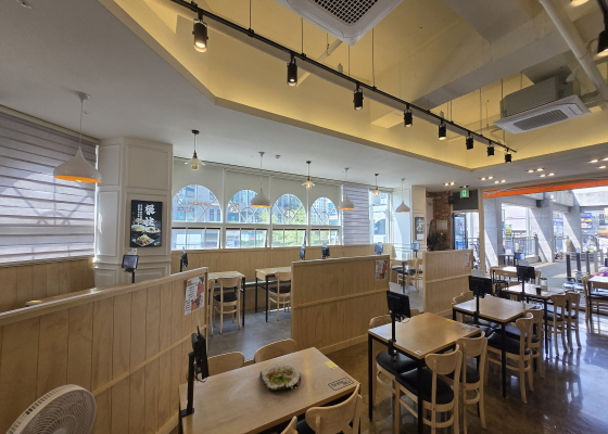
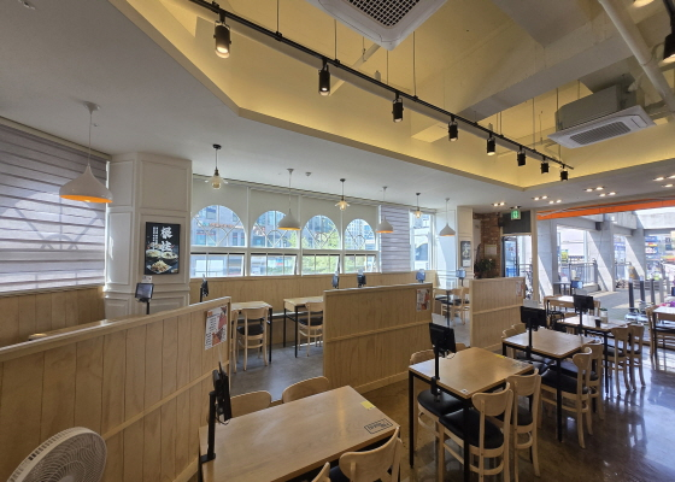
- salad plate [258,362,302,392]
